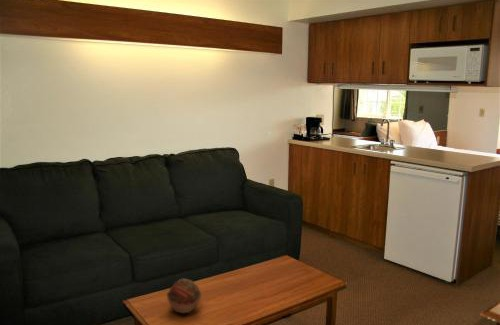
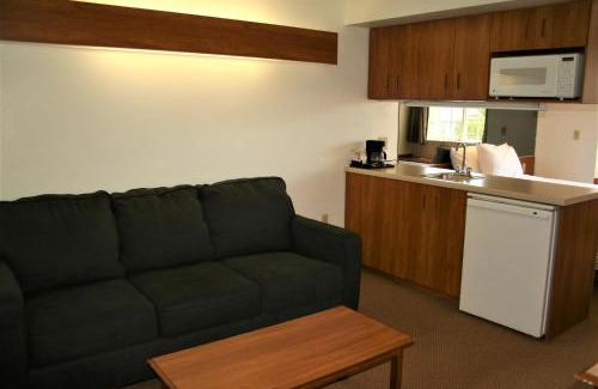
- decorative ball [164,278,203,314]
